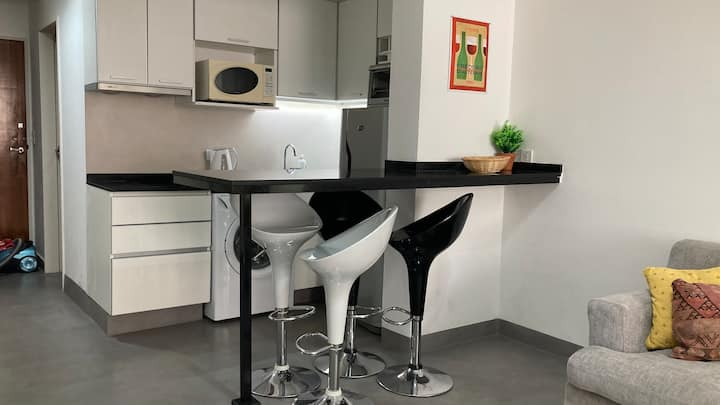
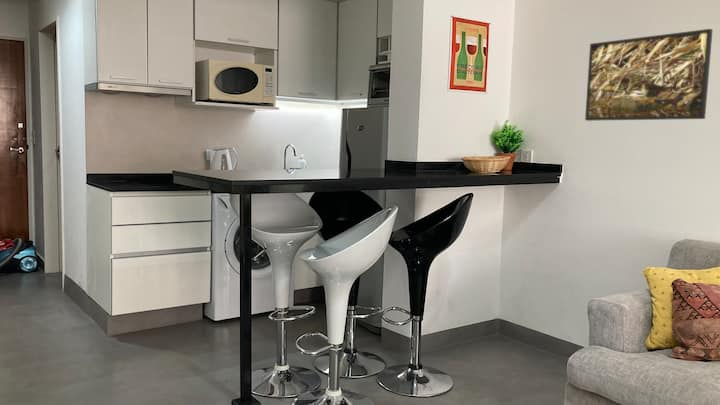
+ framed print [584,28,714,122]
